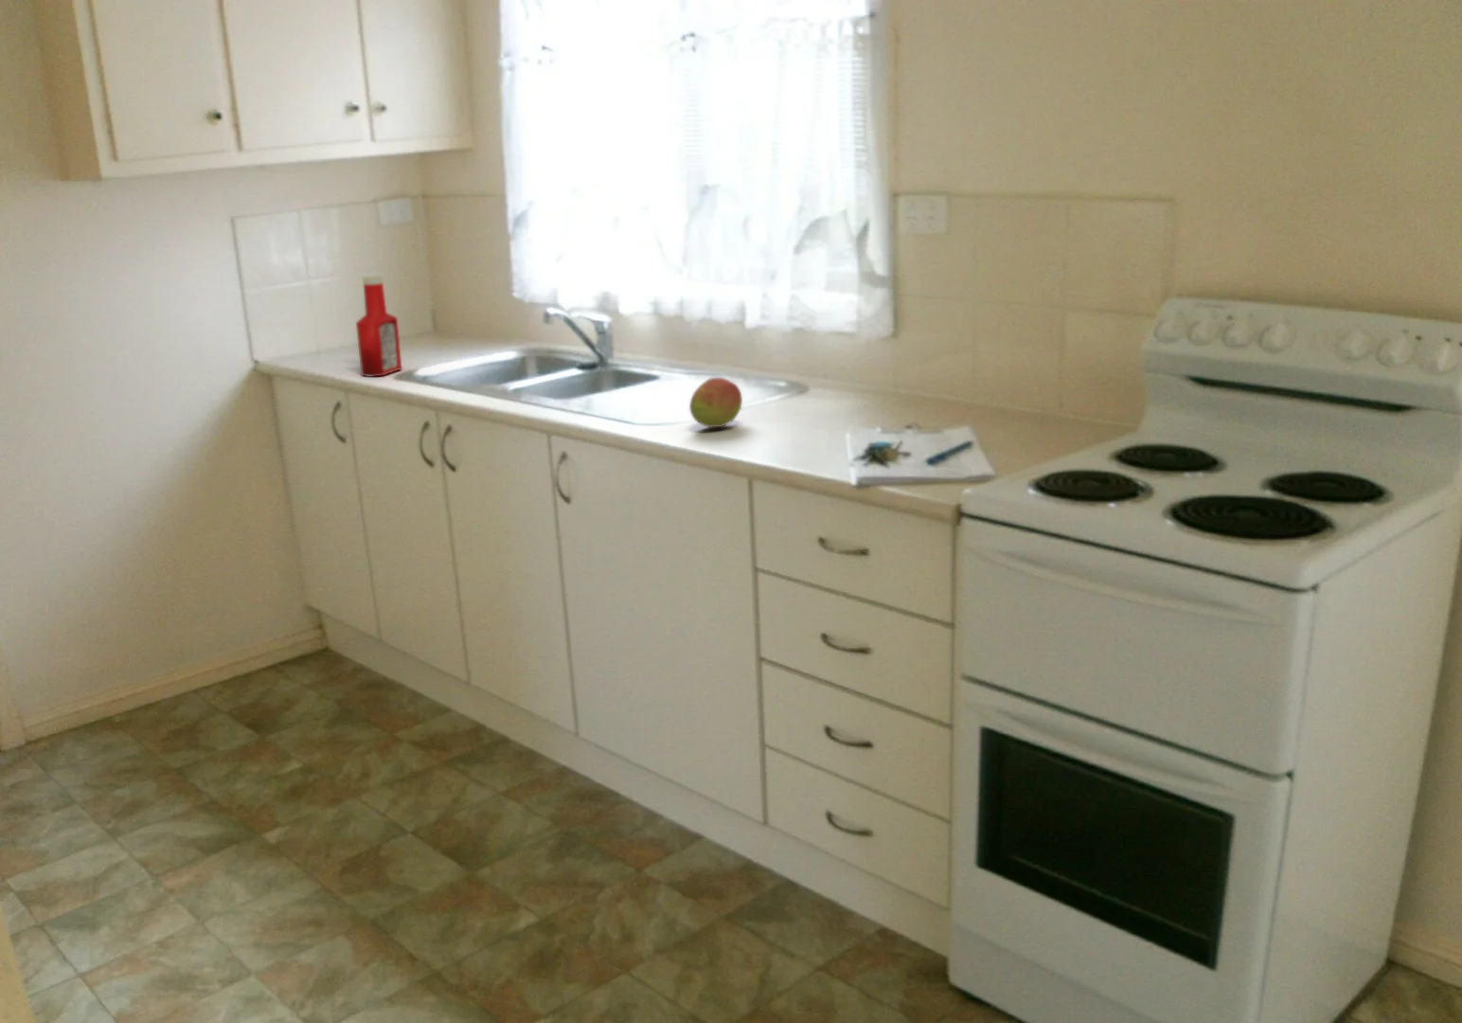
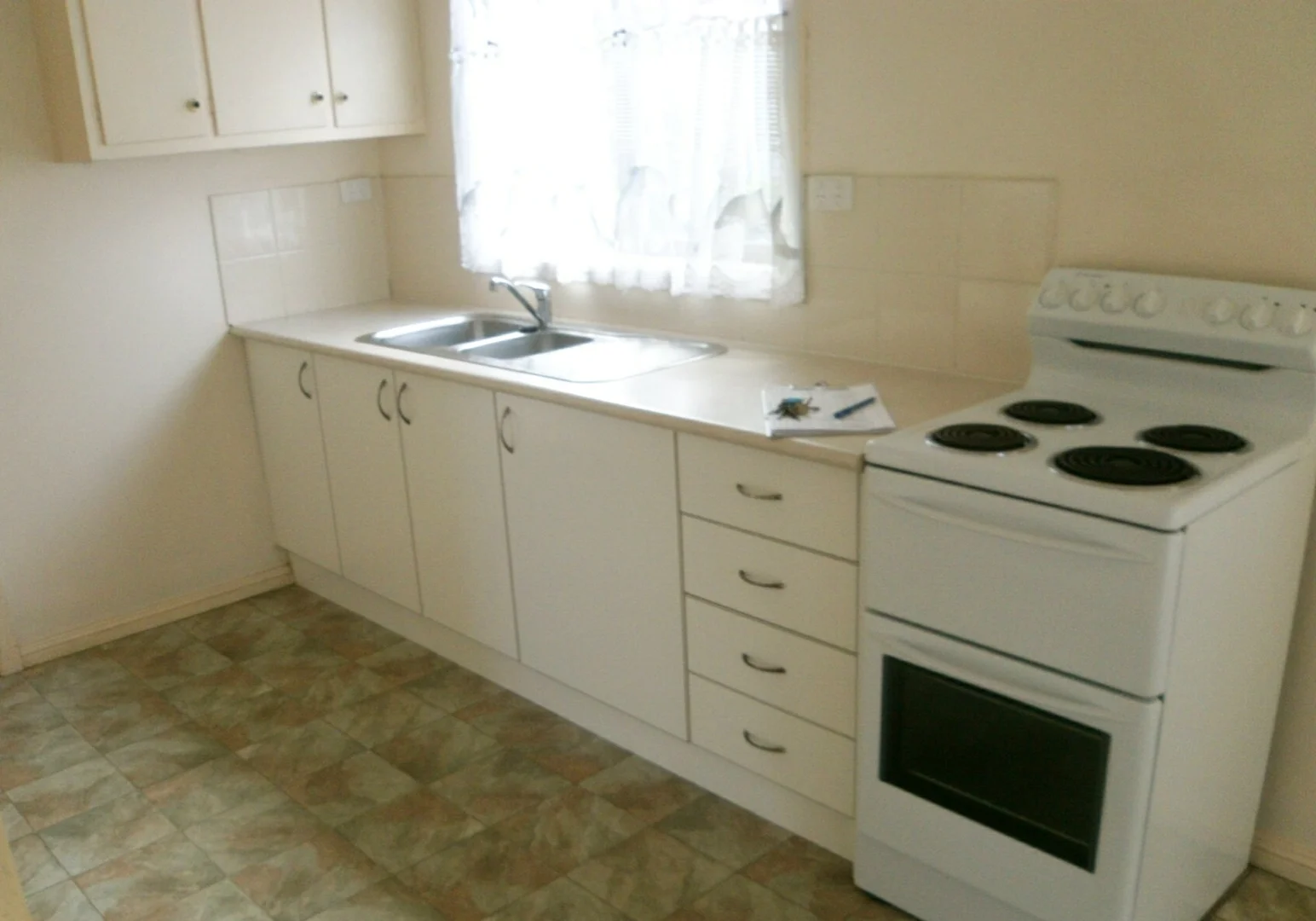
- soap bottle [356,275,402,378]
- fruit [689,377,743,428]
